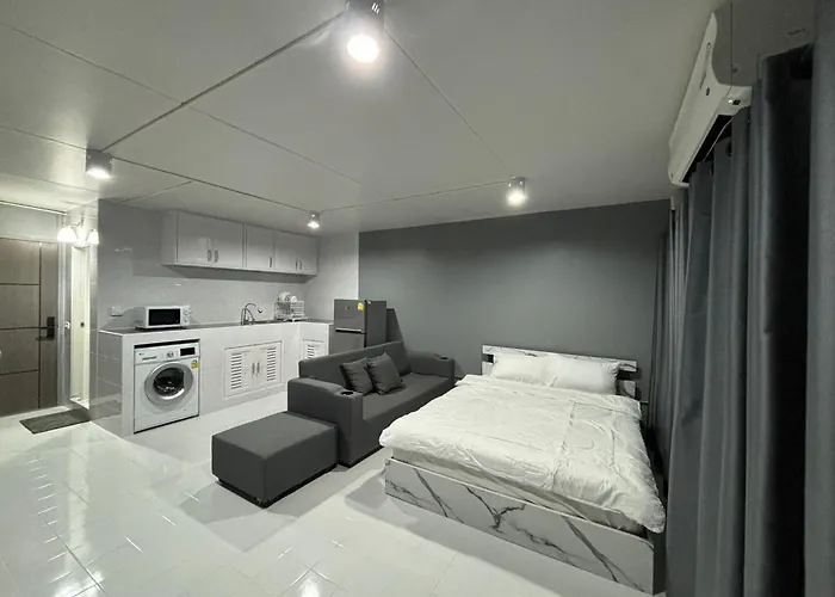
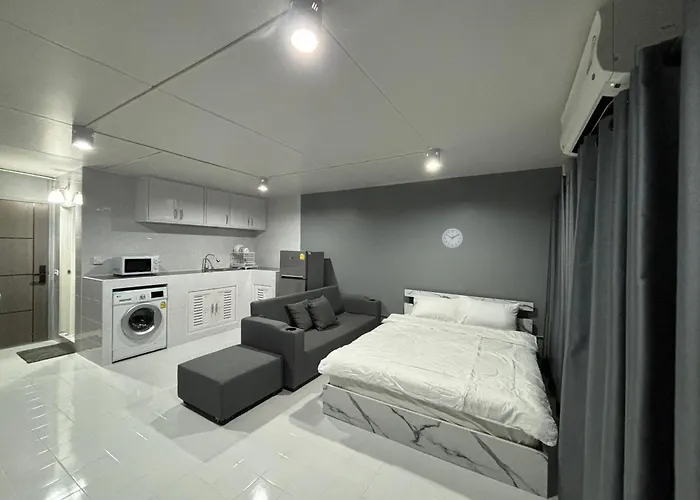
+ wall clock [441,227,464,249]
